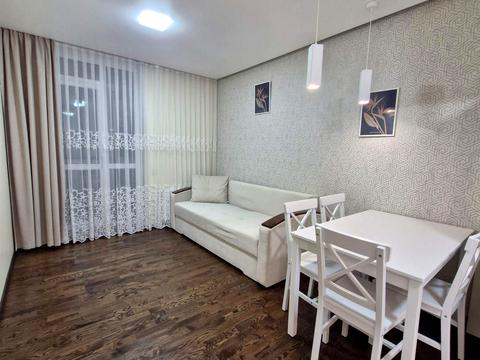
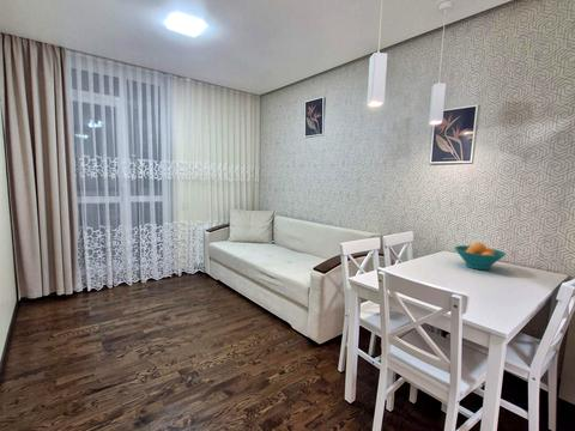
+ fruit bowl [454,241,507,271]
